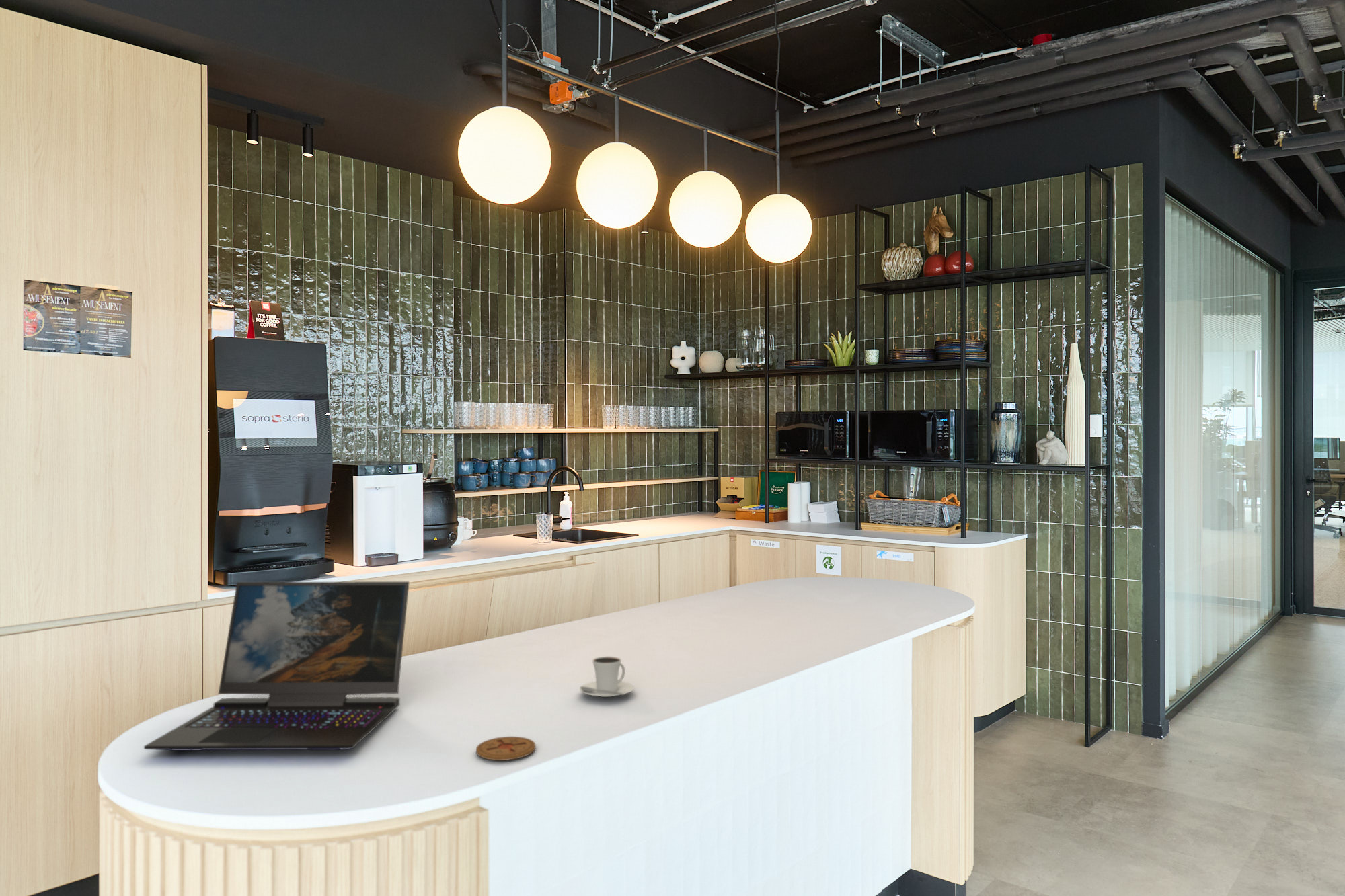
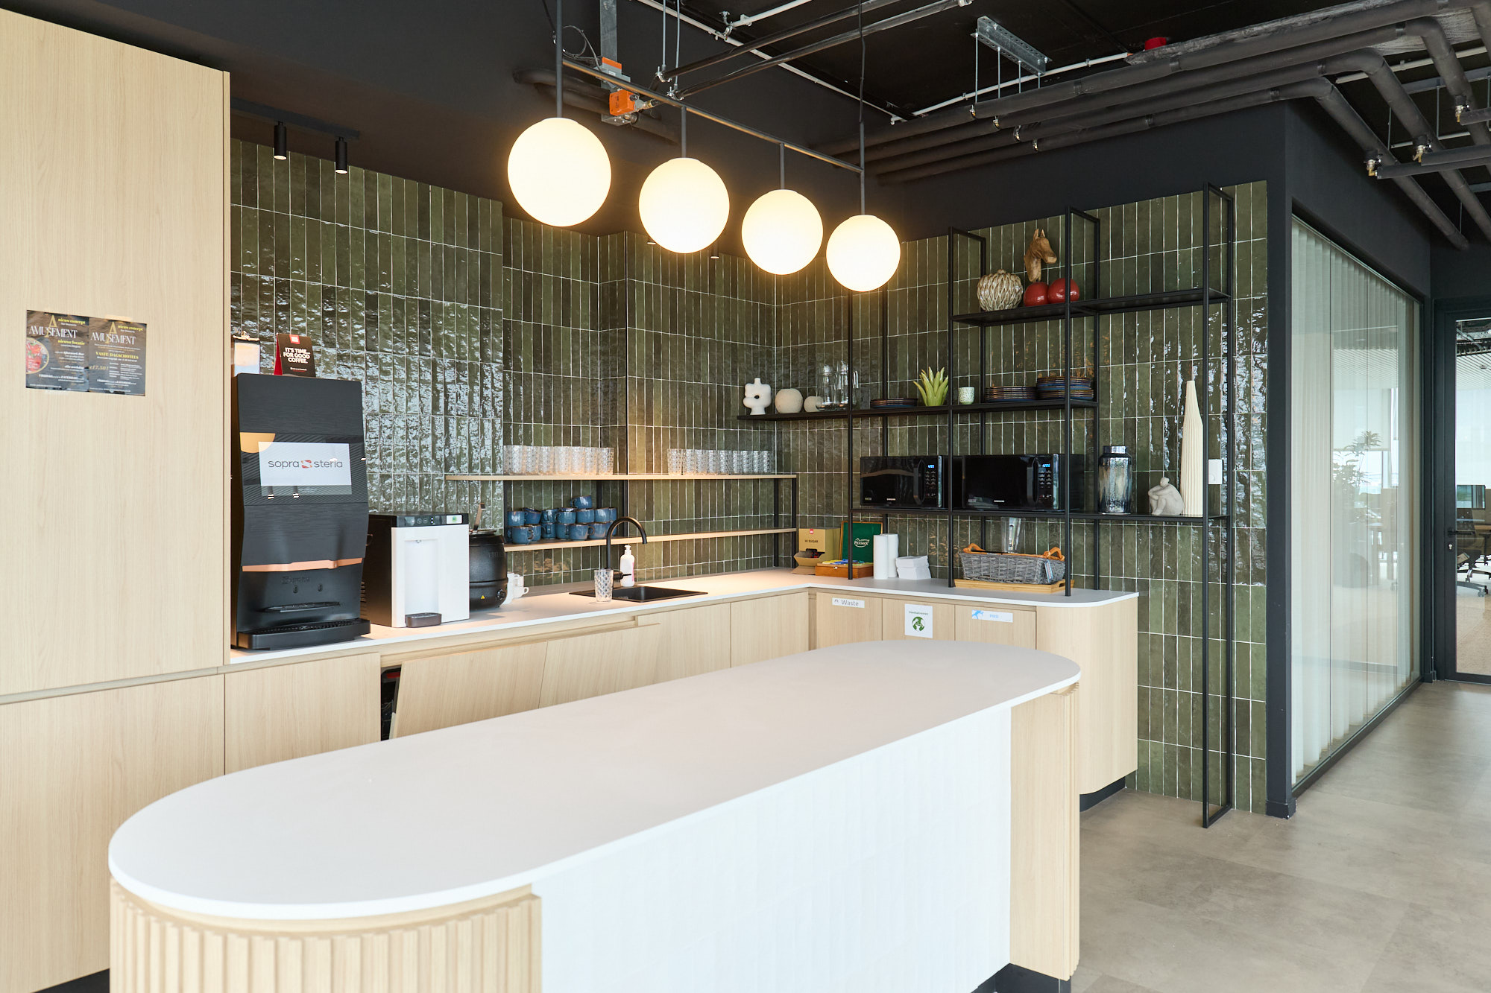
- coaster [475,736,536,761]
- laptop [143,581,410,751]
- cappuccino [579,655,635,698]
